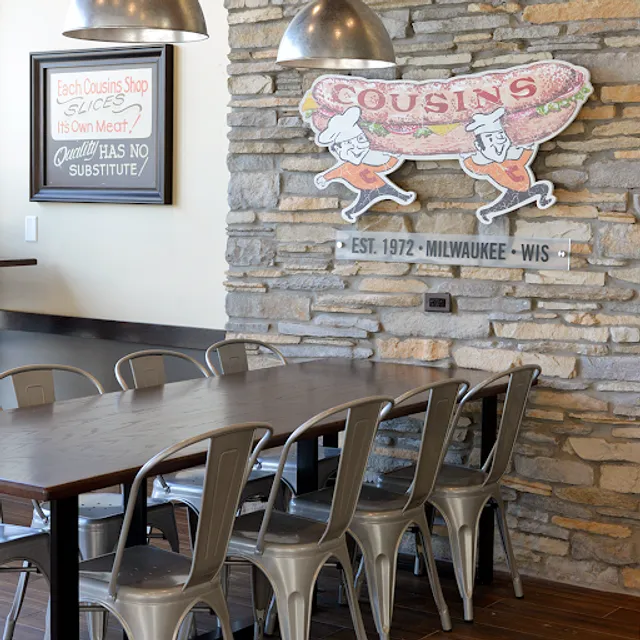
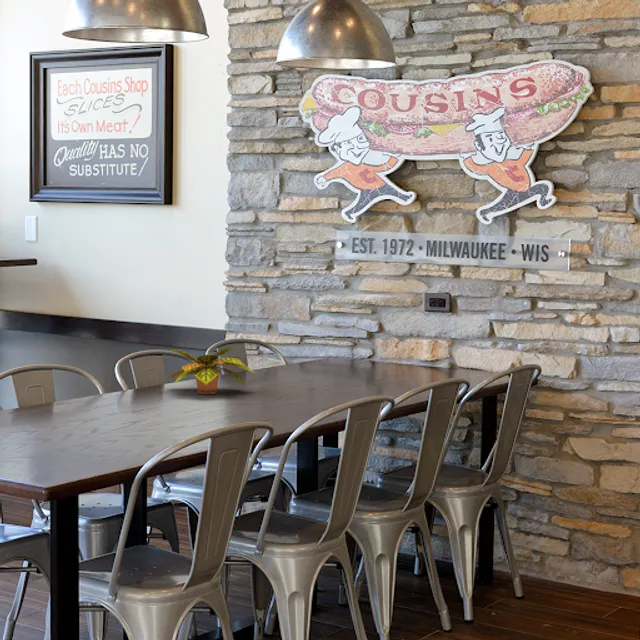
+ plant [168,347,258,395]
